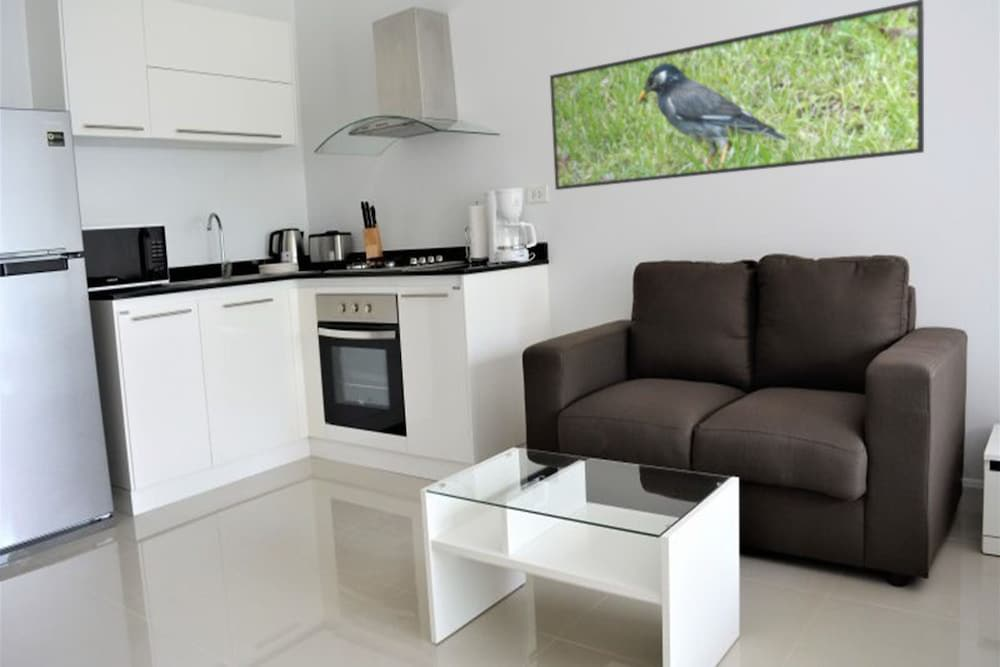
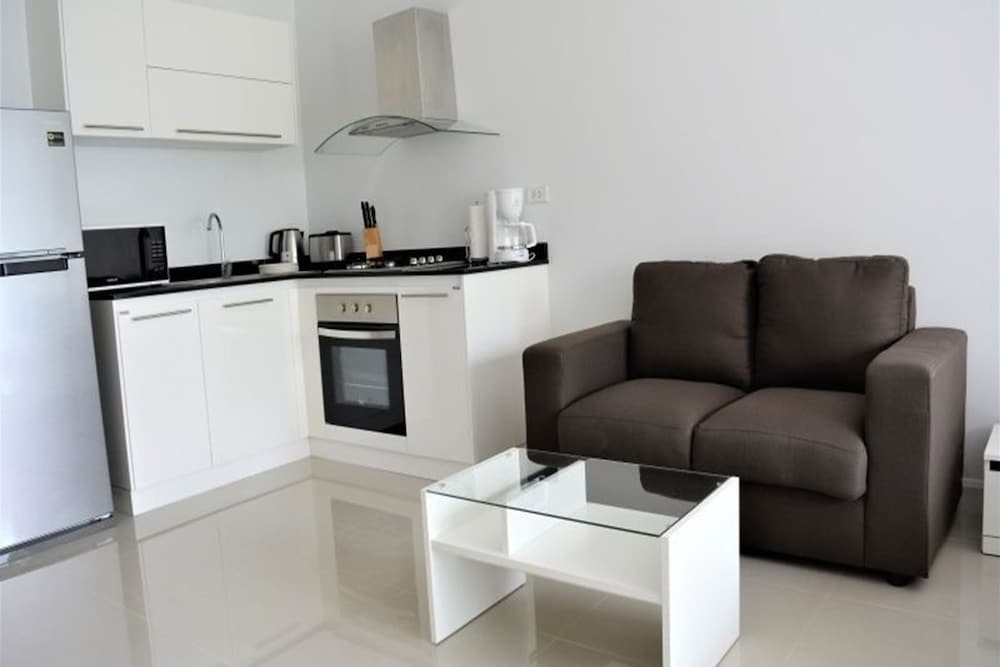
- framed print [549,0,925,191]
